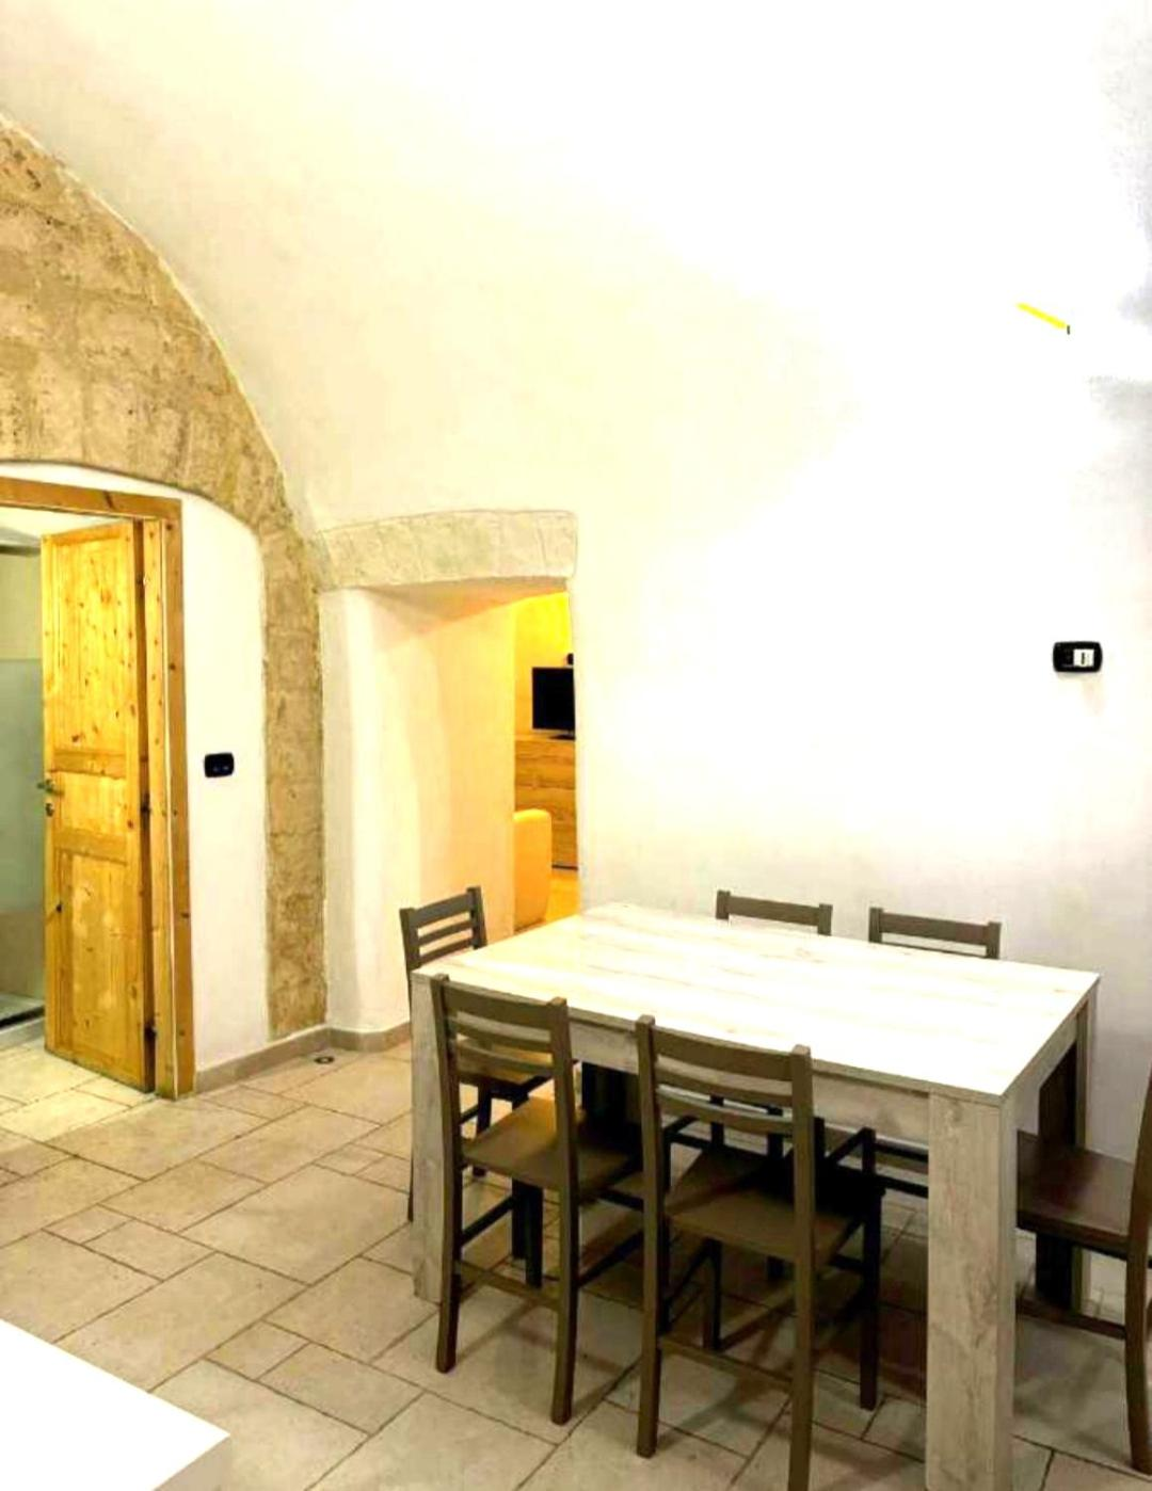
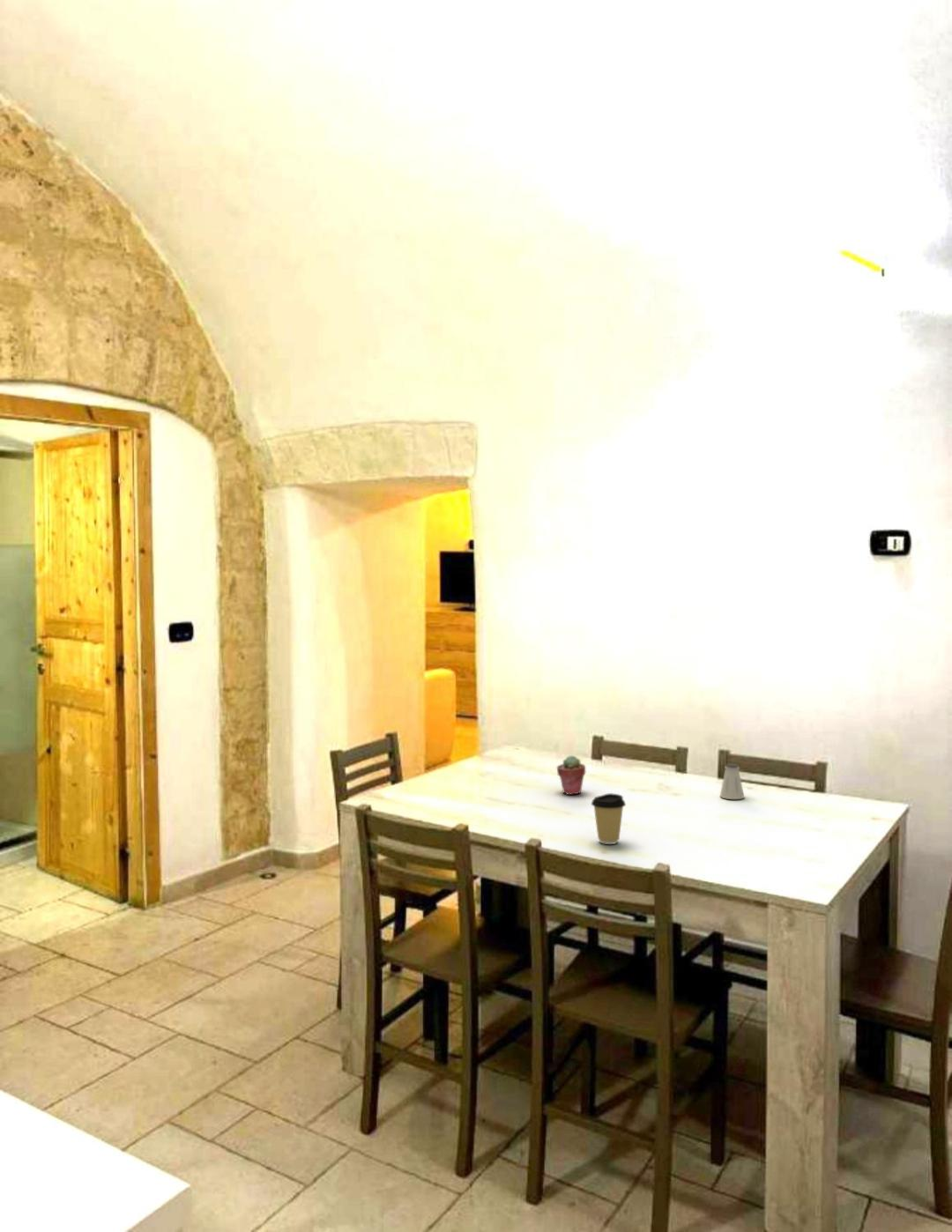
+ coffee cup [591,792,627,845]
+ potted succulent [556,754,586,796]
+ saltshaker [719,763,745,800]
